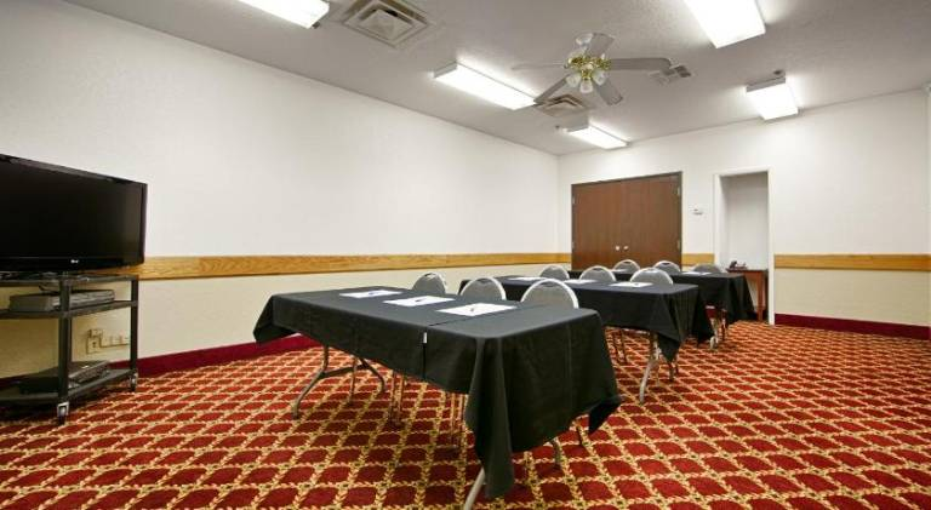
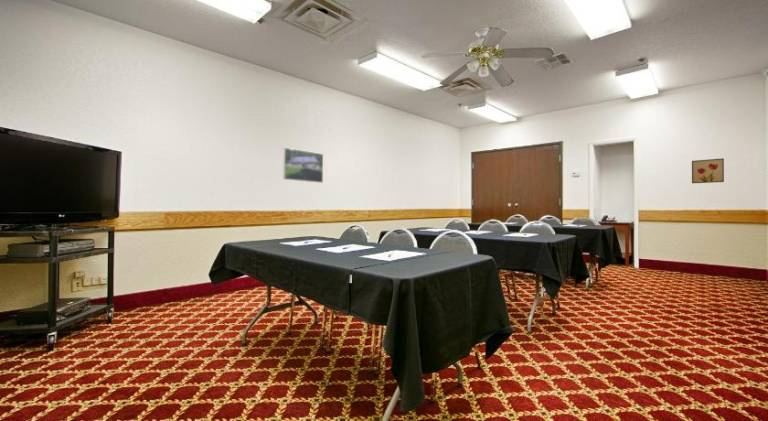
+ wall art [691,157,725,184]
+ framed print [282,147,324,184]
